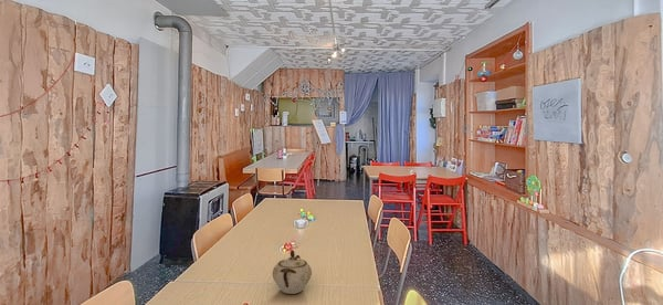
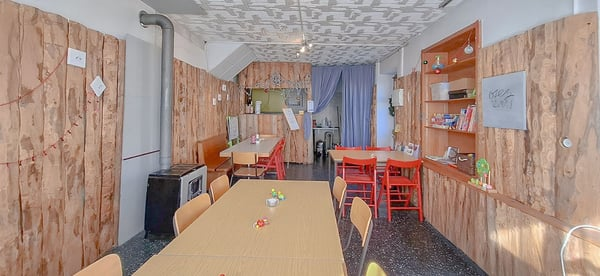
- sugar bowl [272,249,313,295]
